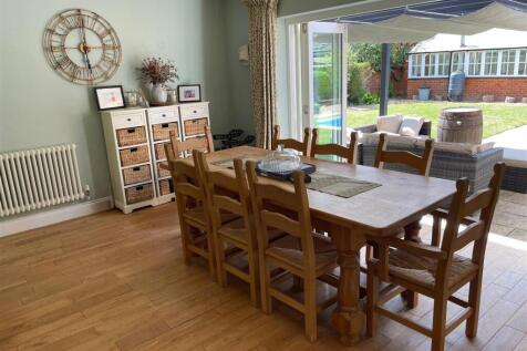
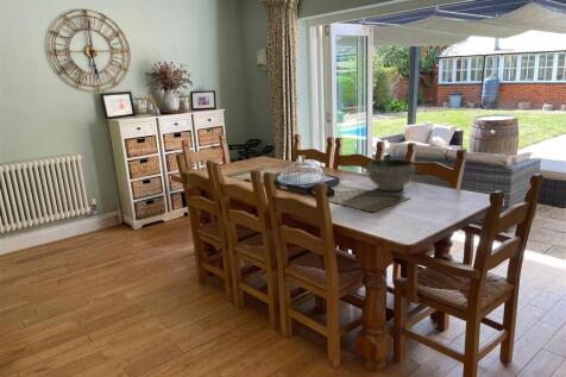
+ bowl [361,158,421,191]
